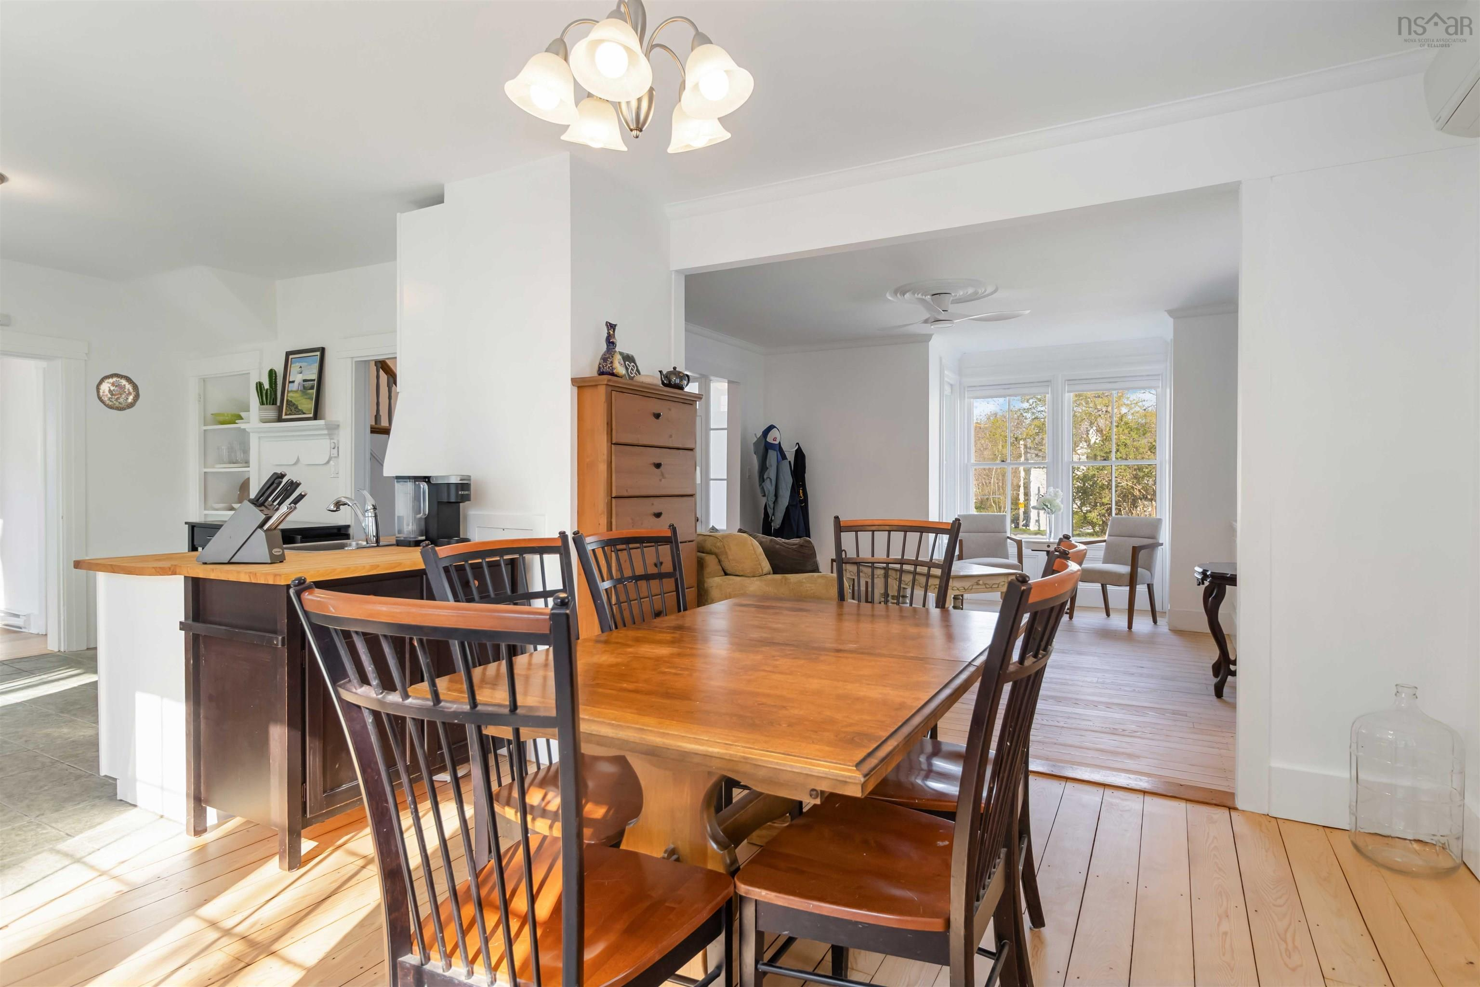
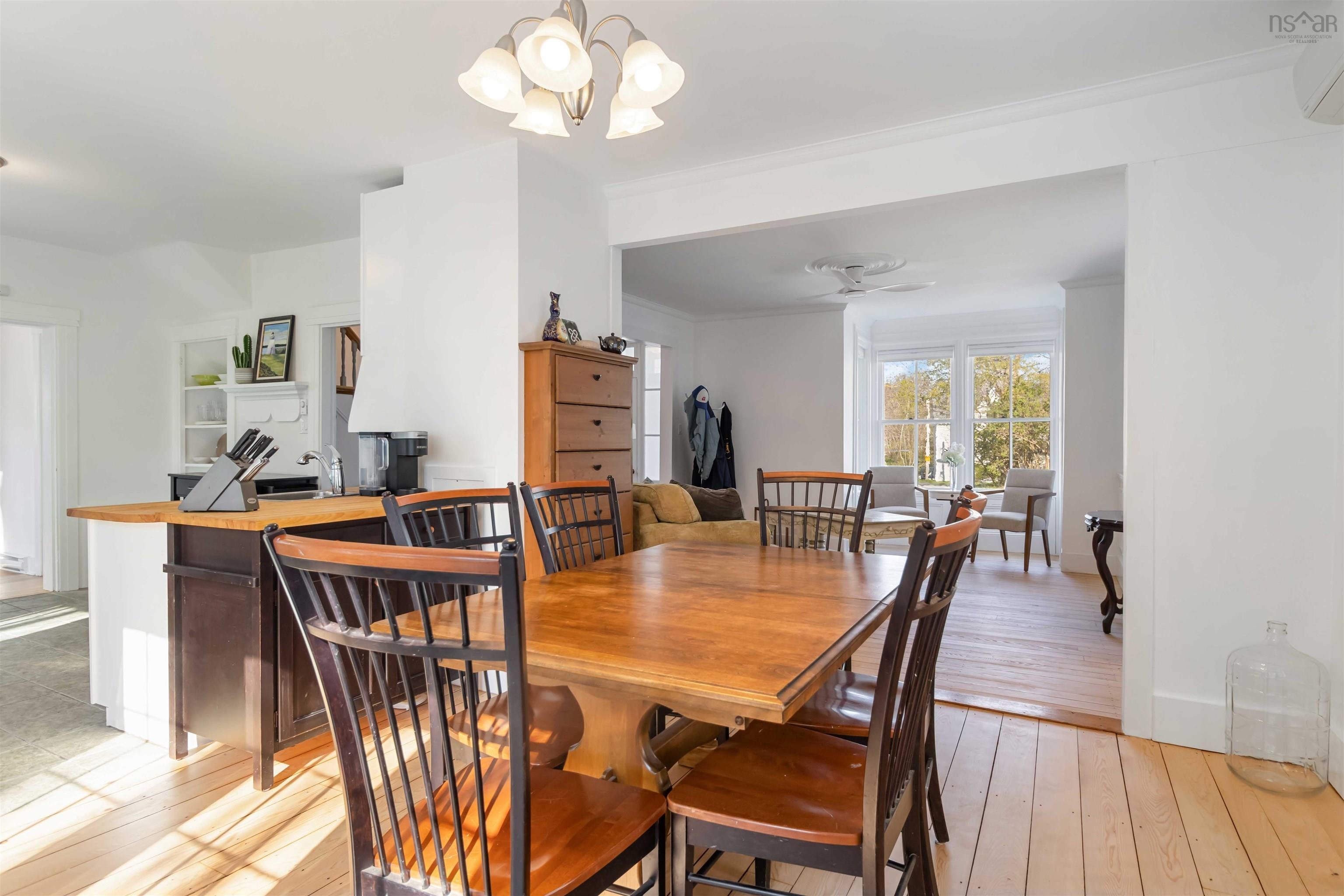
- decorative plate [96,372,140,412]
